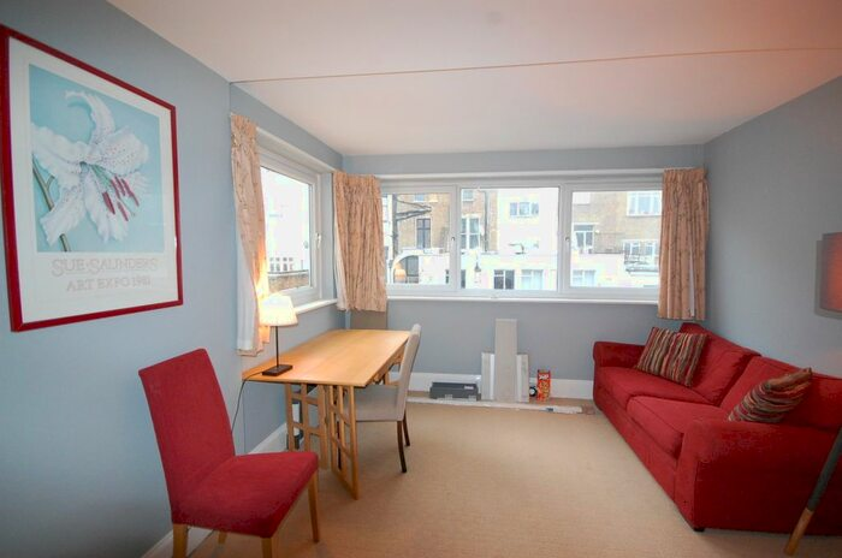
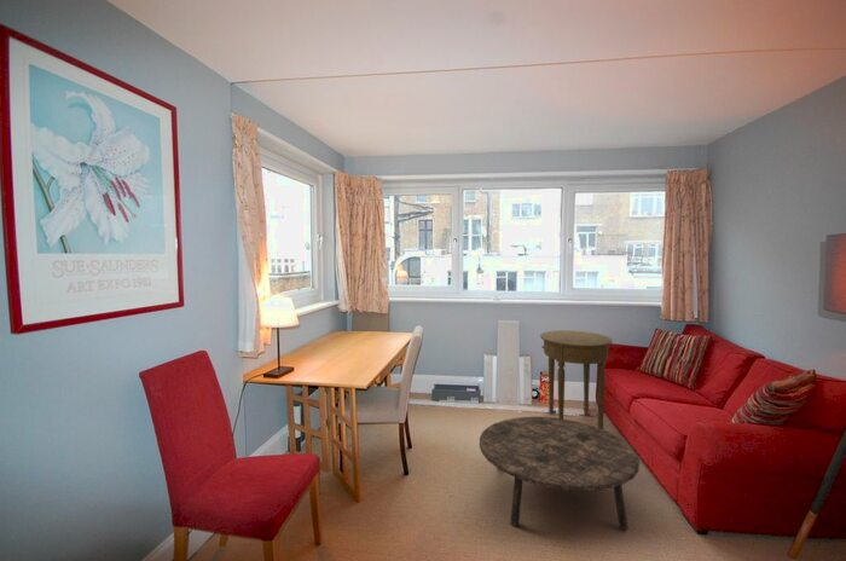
+ coffee table [479,416,641,532]
+ side table [539,329,613,430]
